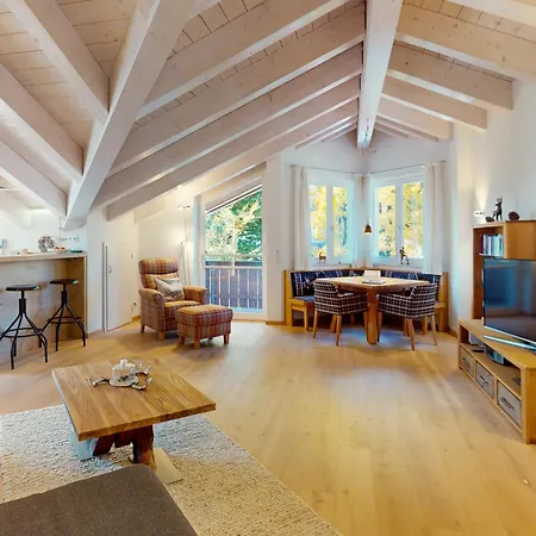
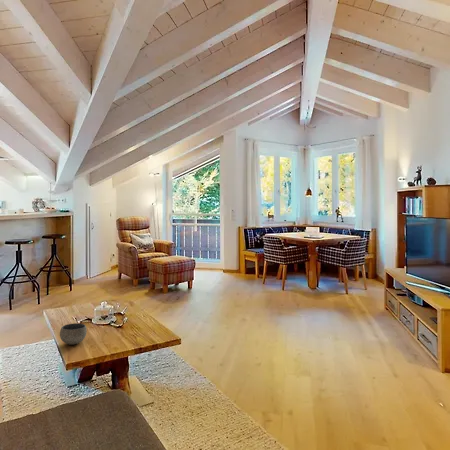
+ bowl [59,322,88,346]
